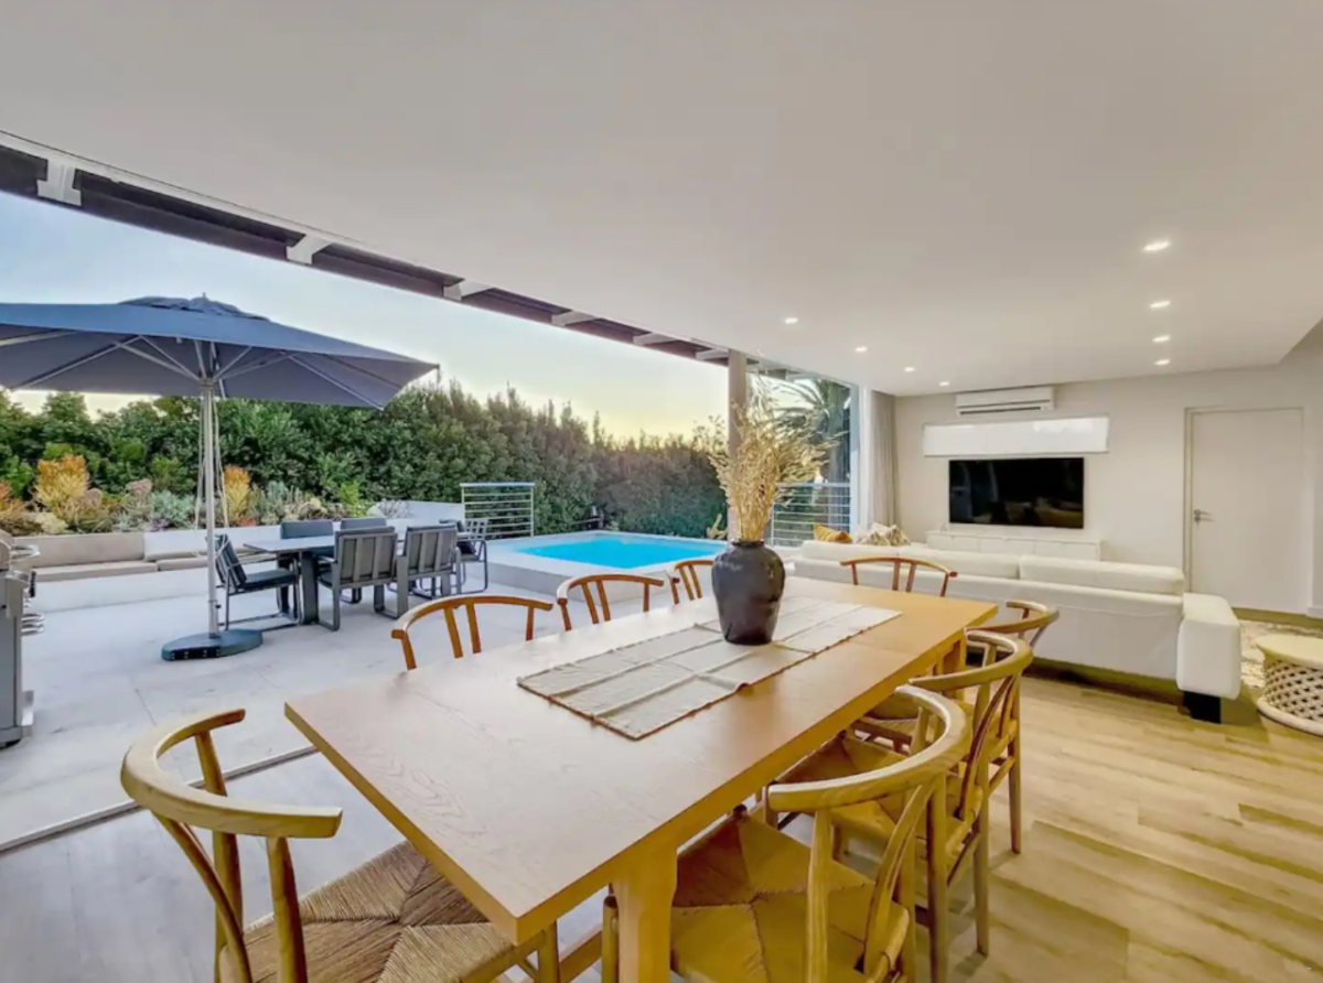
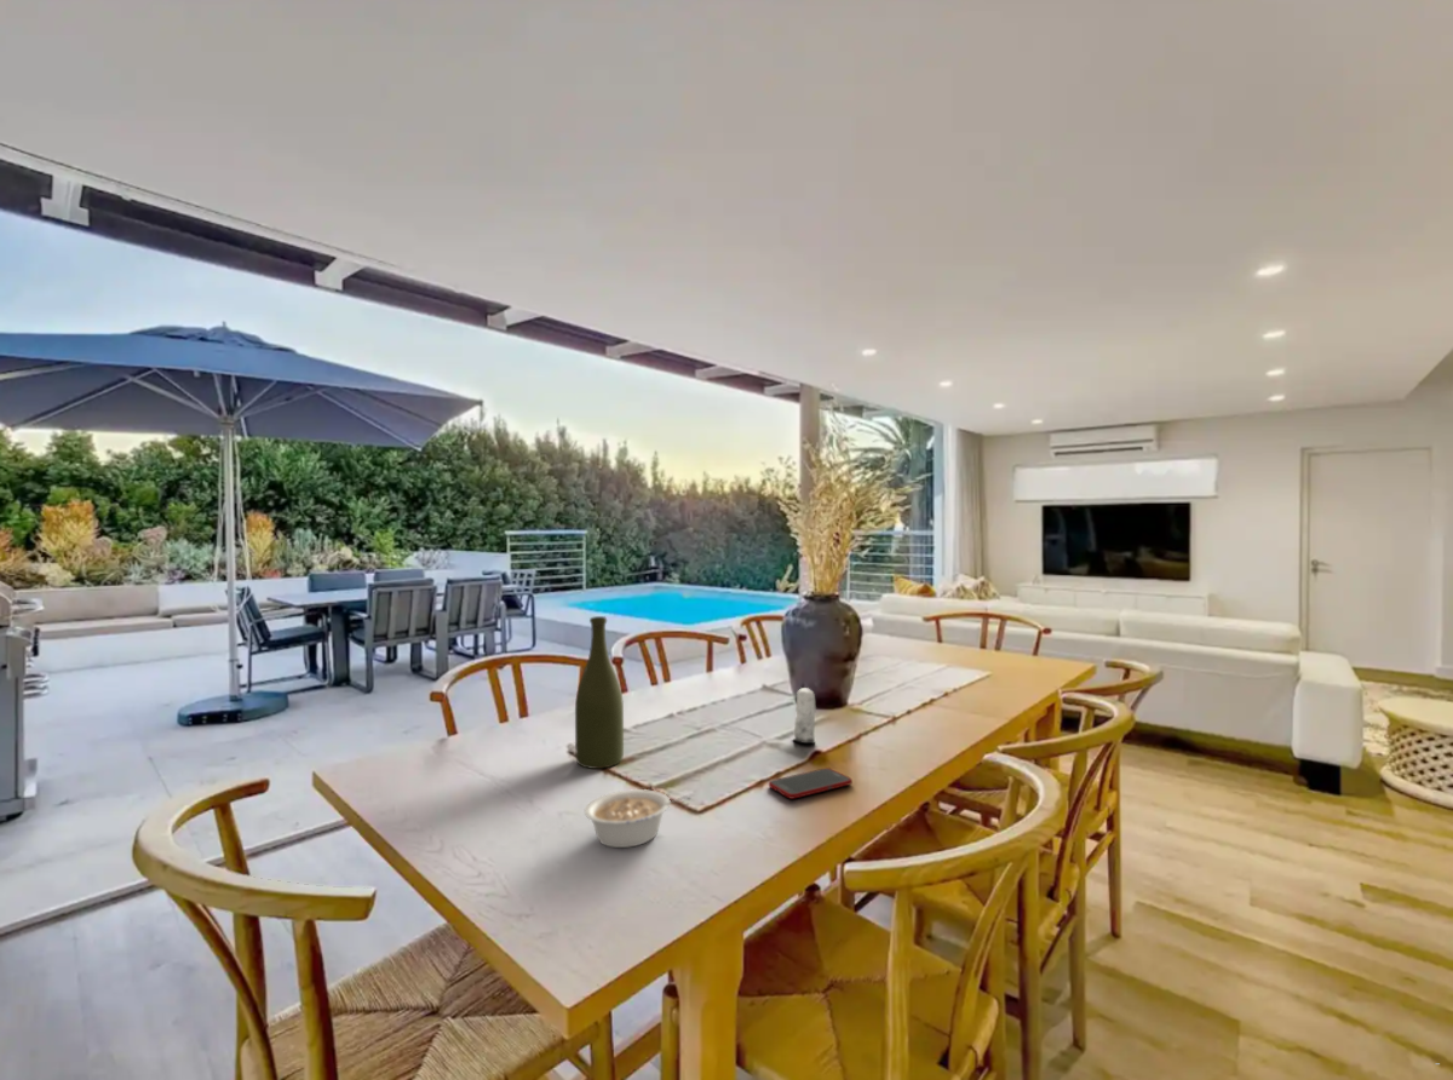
+ legume [584,788,689,849]
+ candle [792,687,817,745]
+ bottle [574,615,625,770]
+ cell phone [768,766,854,800]
